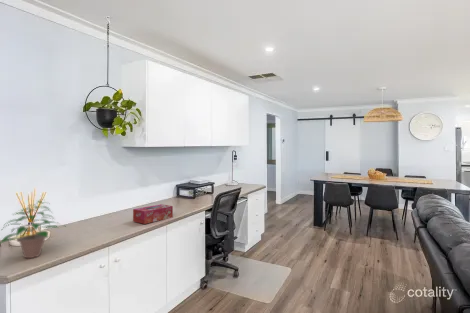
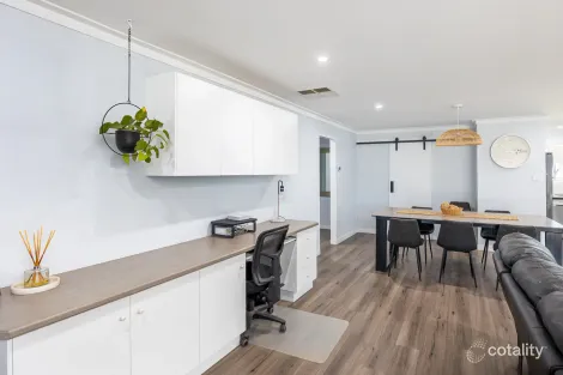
- tissue box [132,203,174,225]
- potted plant [0,198,68,259]
